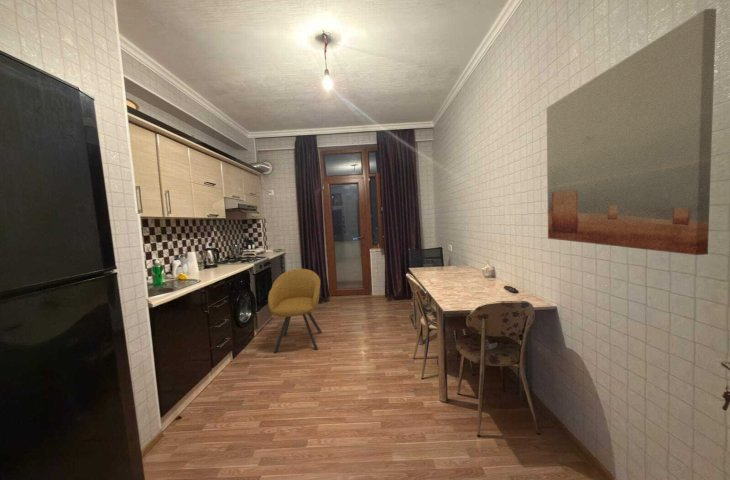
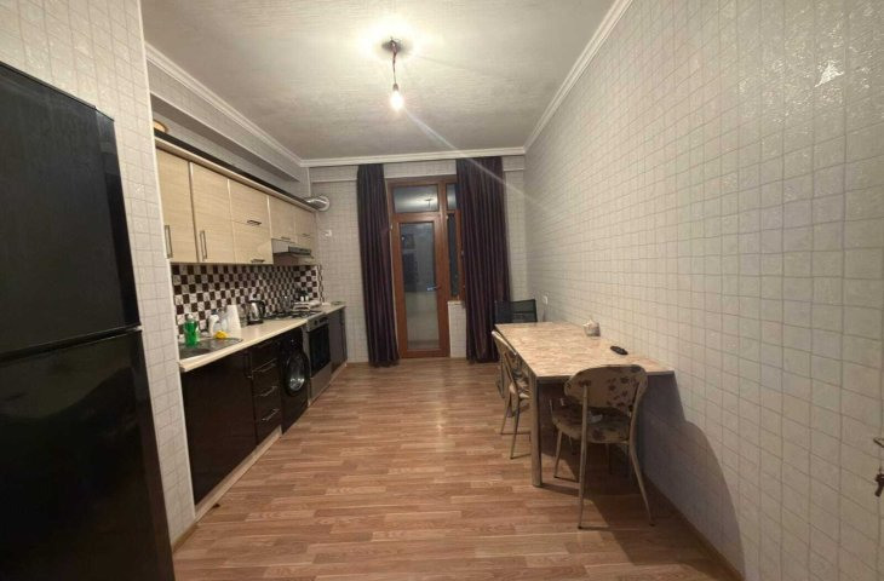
- wall art [546,7,717,256]
- chair [267,268,323,354]
